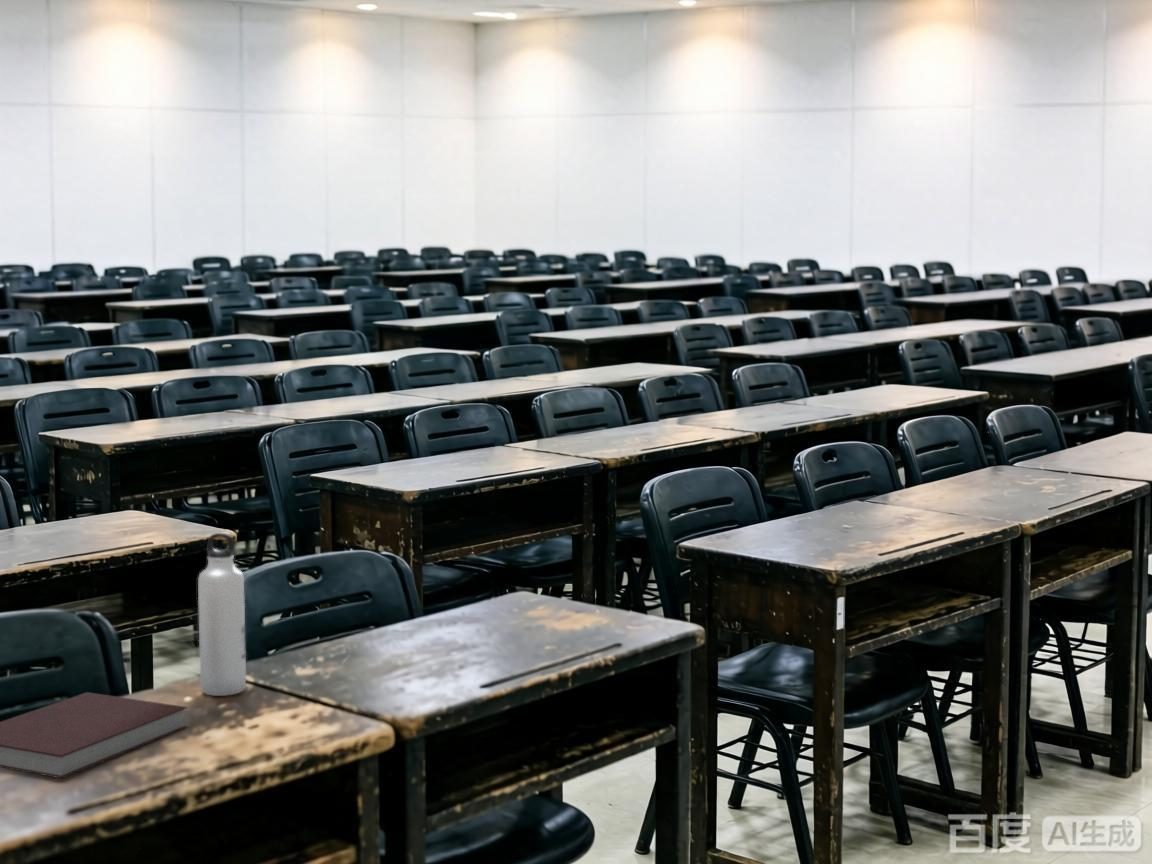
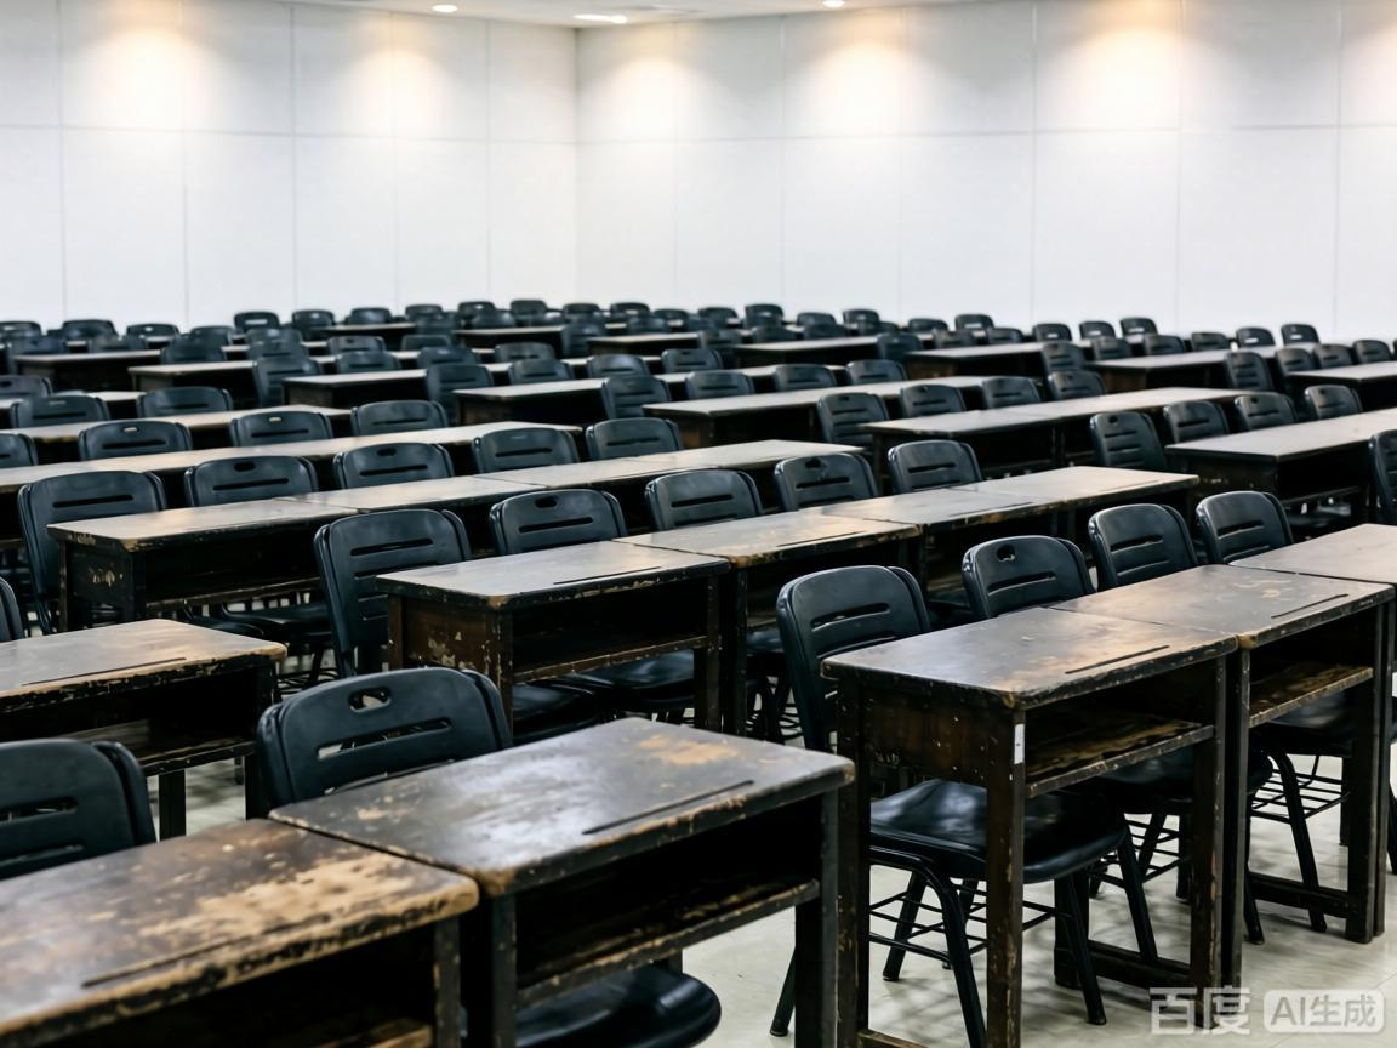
- water bottle [197,532,247,697]
- notebook [0,691,189,780]
